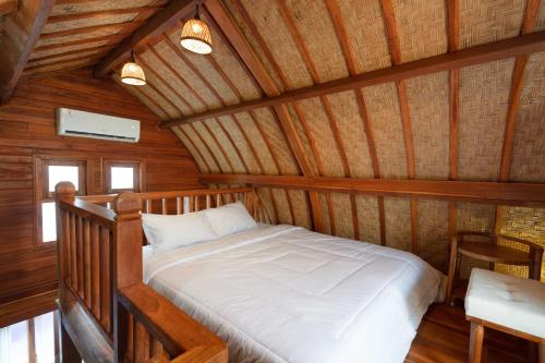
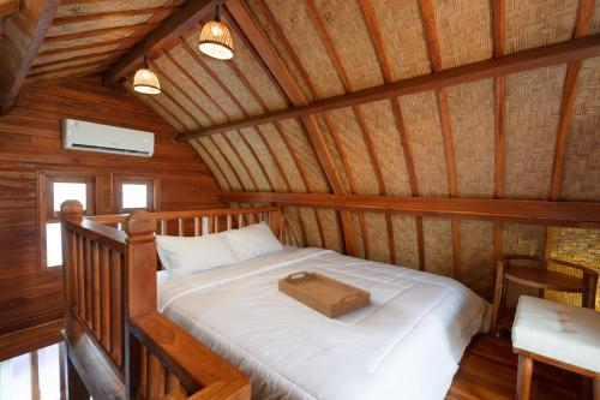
+ serving tray [277,270,372,320]
